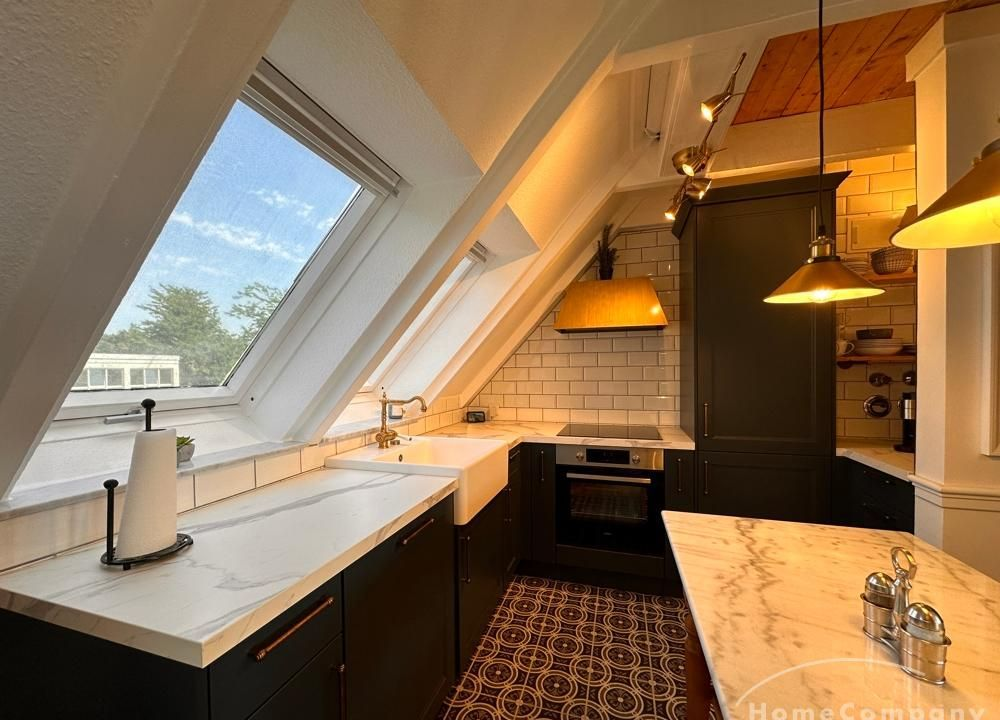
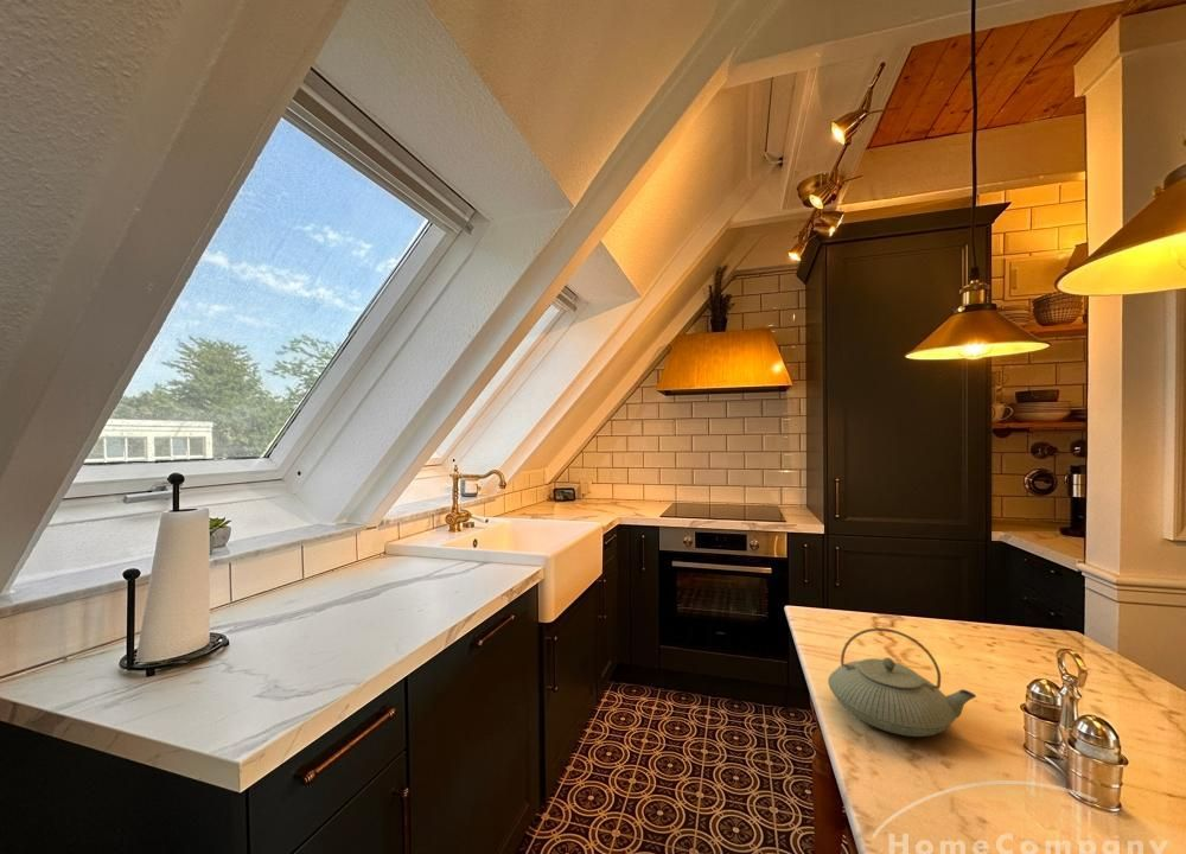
+ teapot [827,627,977,738]
